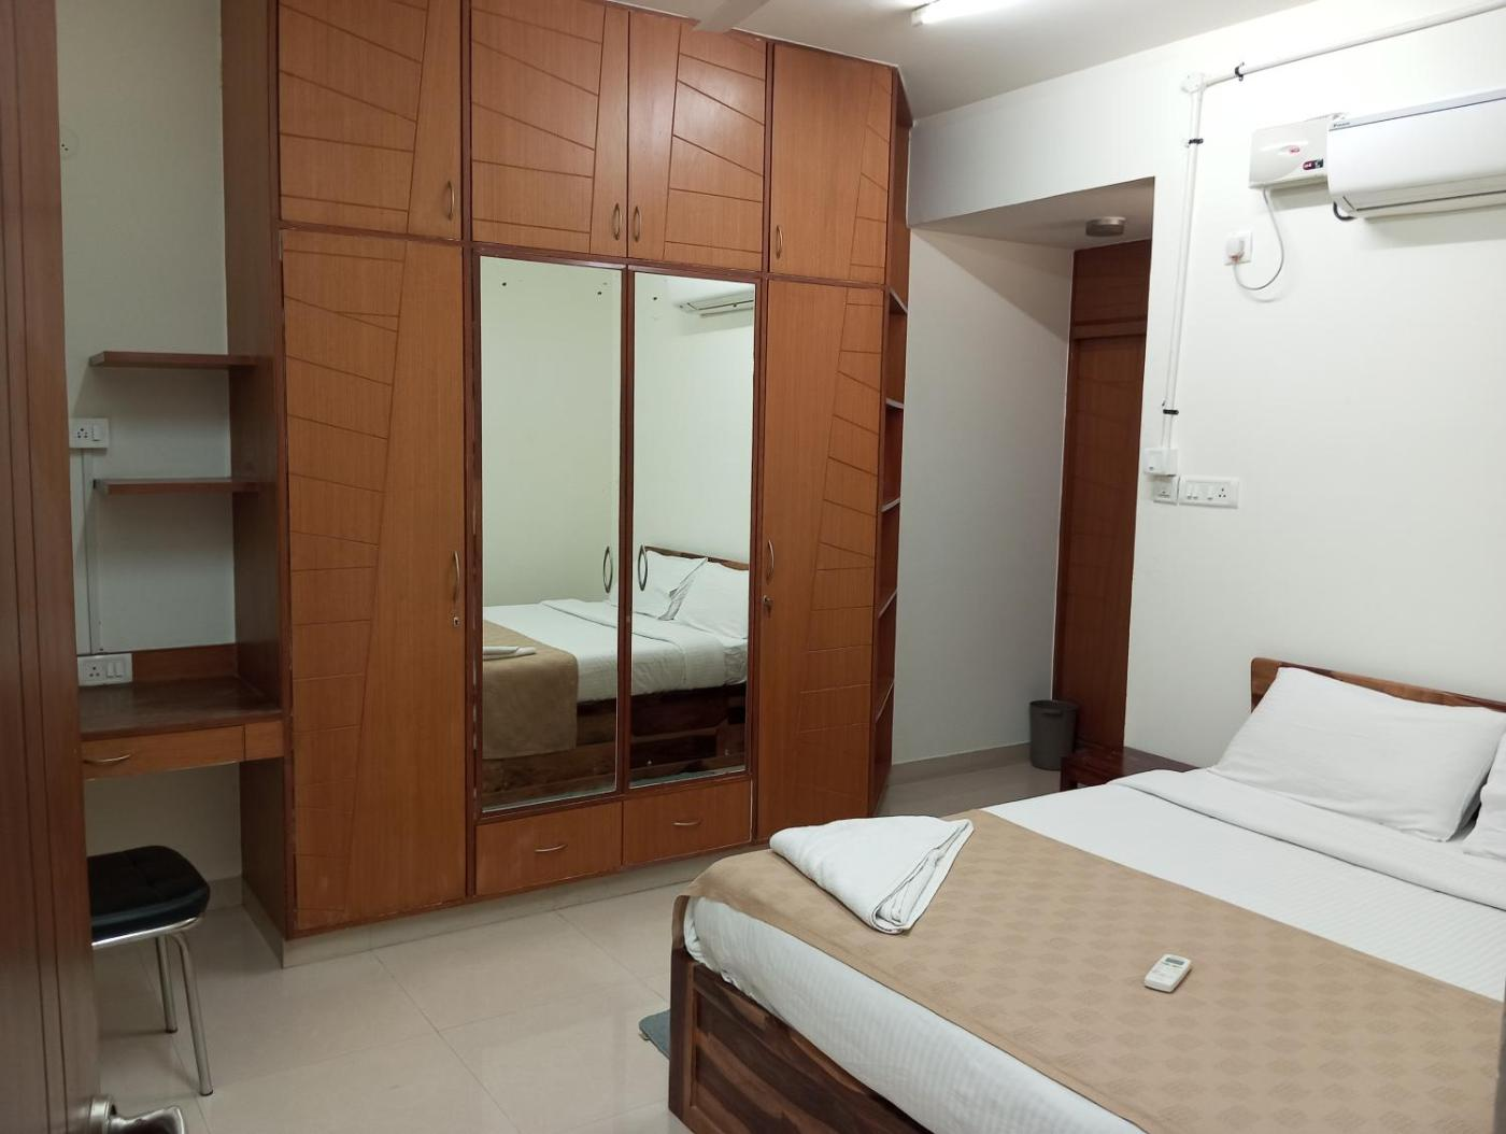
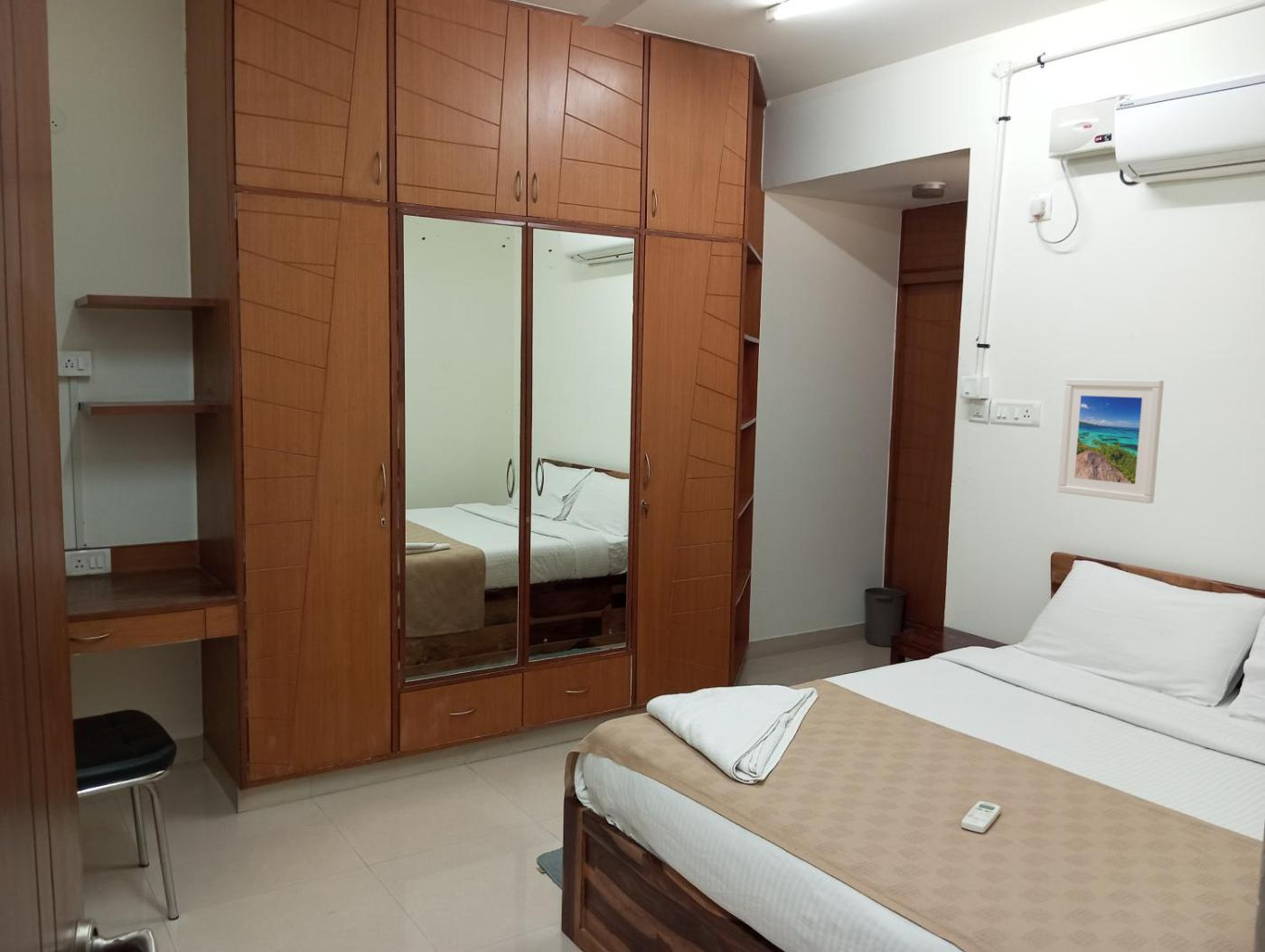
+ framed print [1056,378,1165,504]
